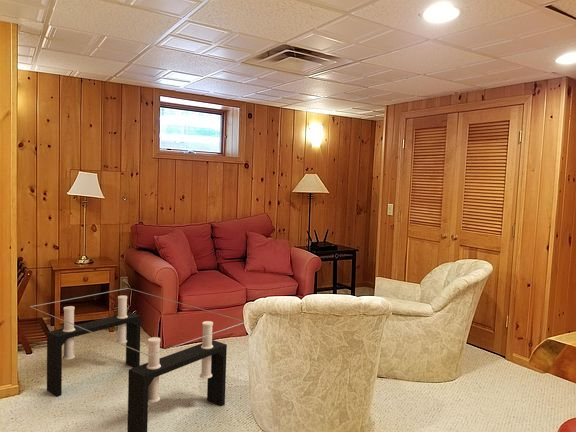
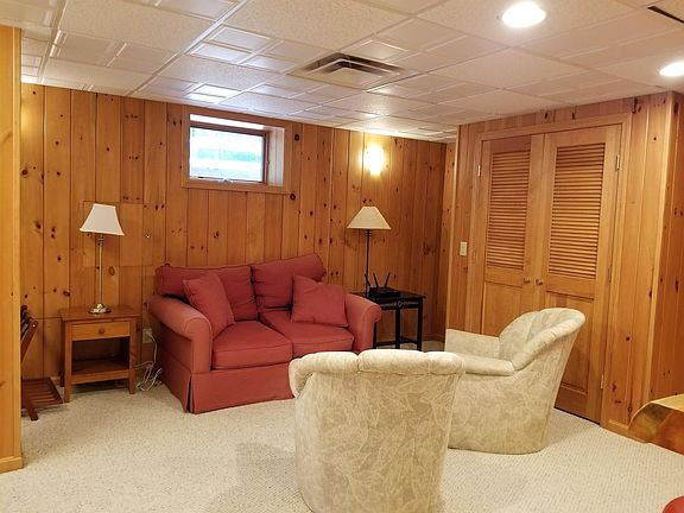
- coffee table [29,287,244,432]
